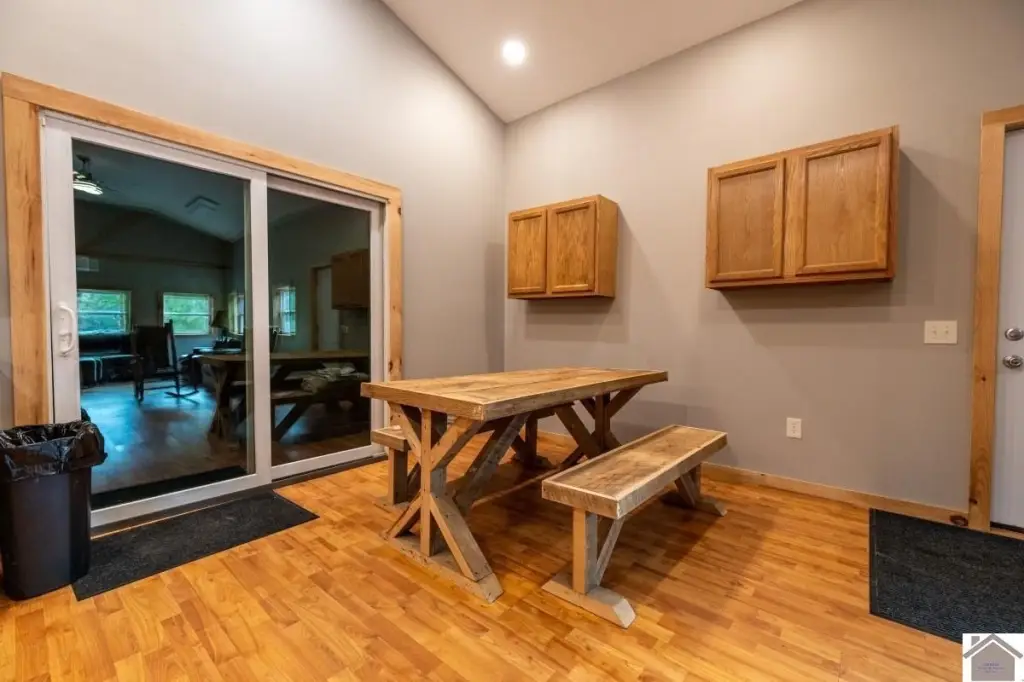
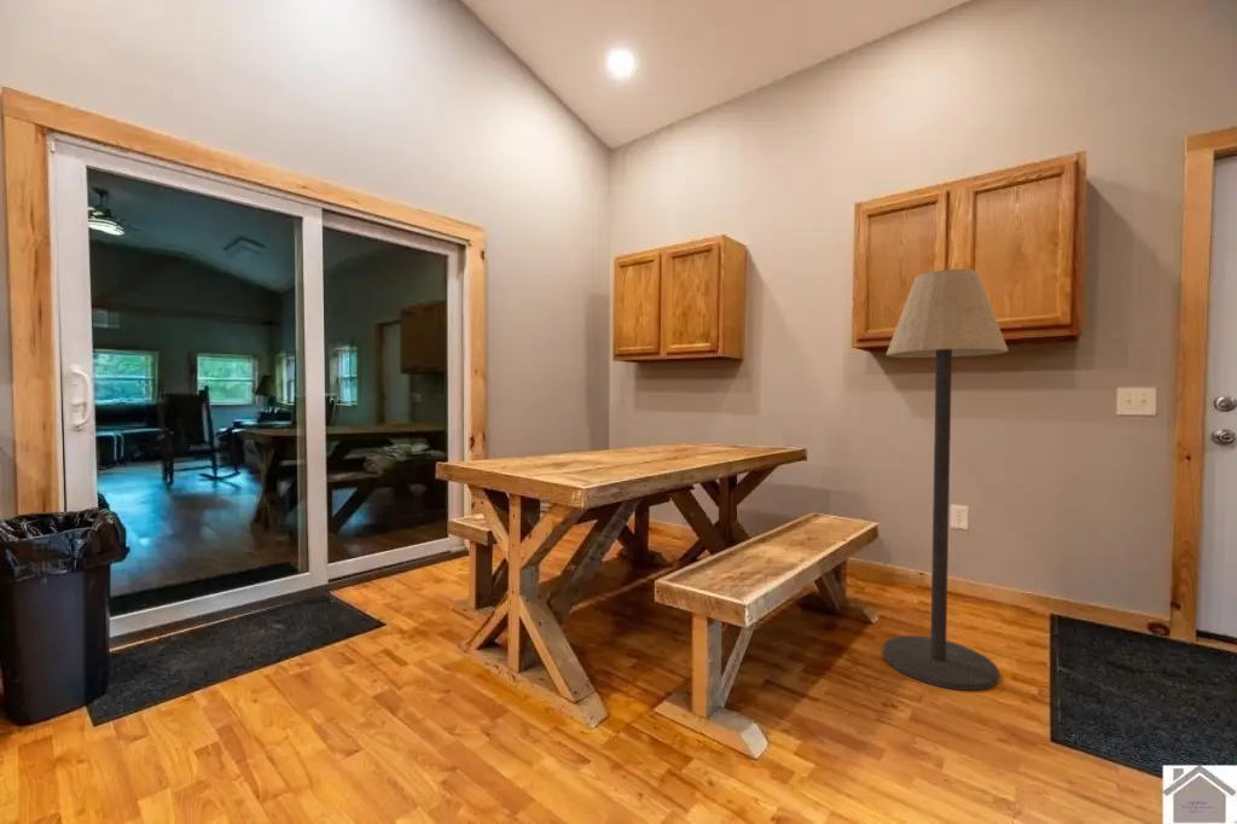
+ floor lamp [882,268,1010,691]
